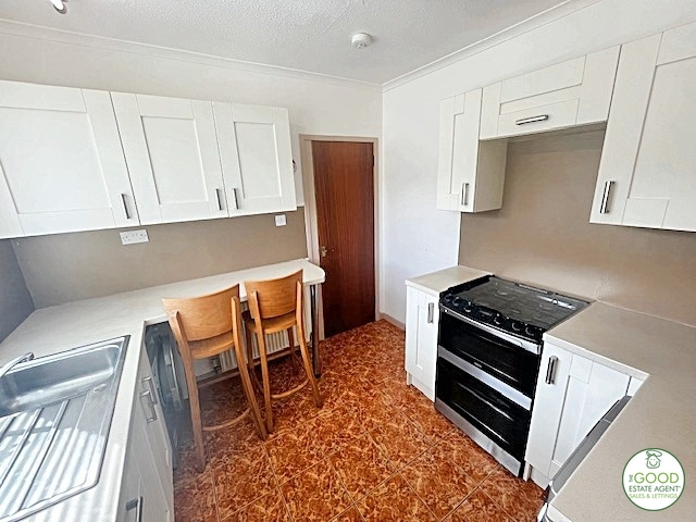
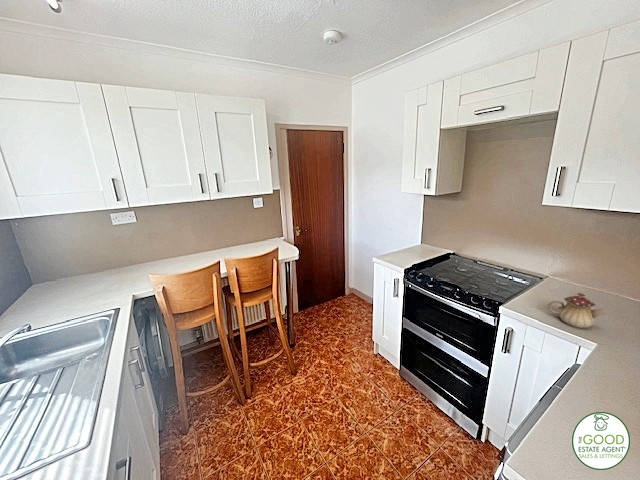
+ teapot [547,292,607,329]
